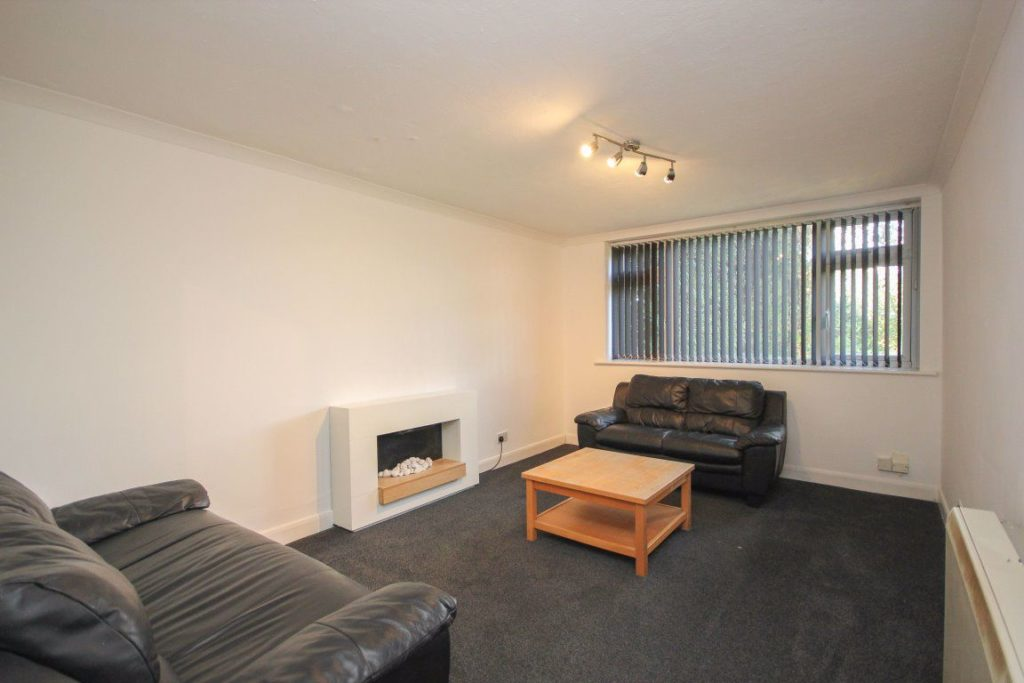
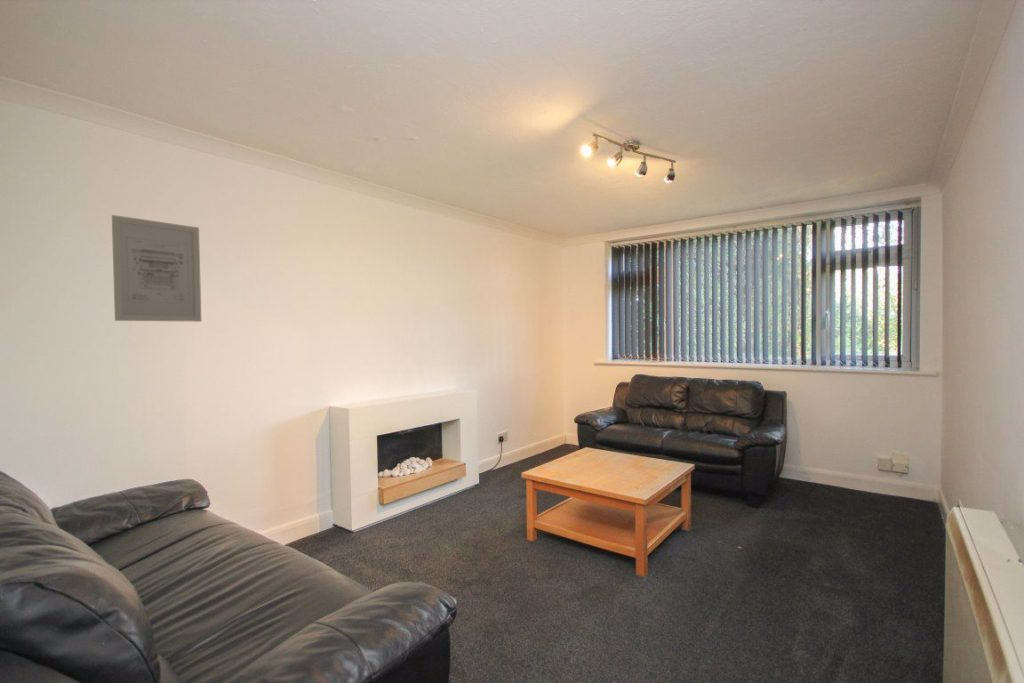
+ wall art [111,214,202,323]
